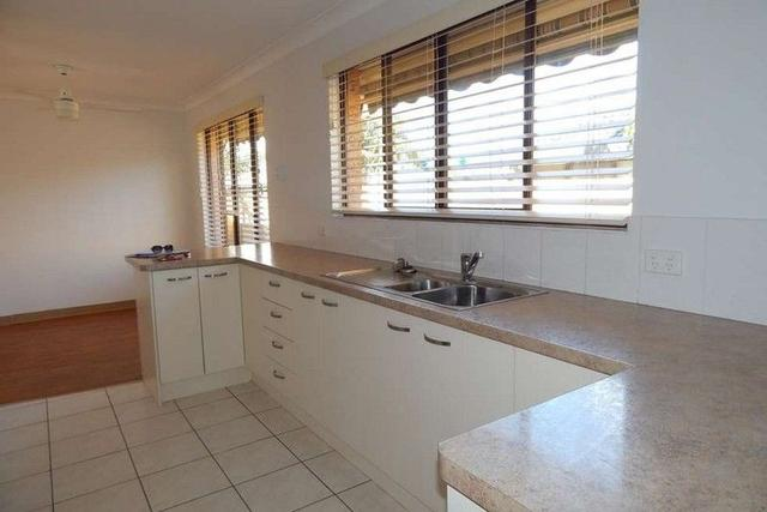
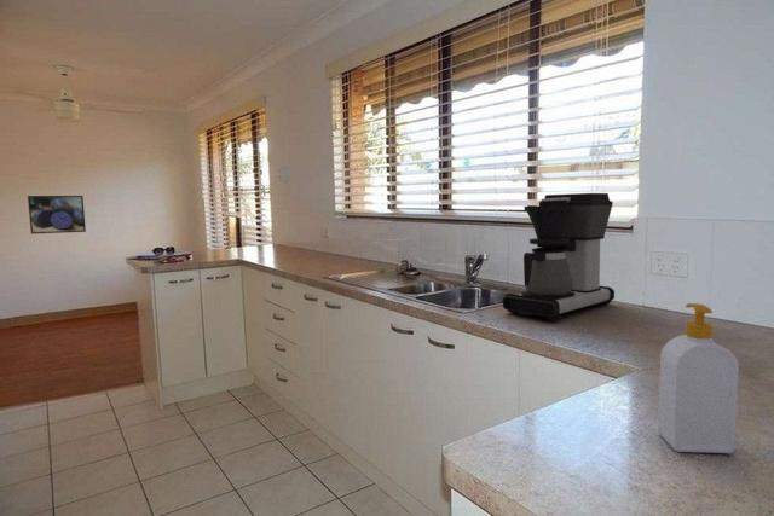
+ coffee maker [502,192,616,321]
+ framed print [27,195,87,234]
+ soap bottle [657,302,740,454]
